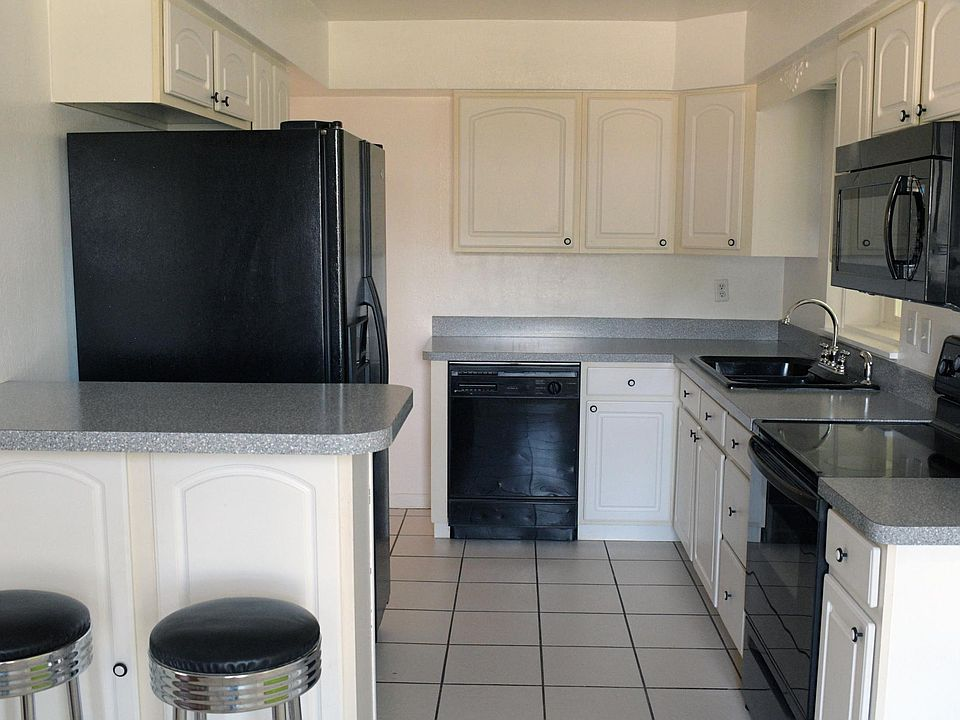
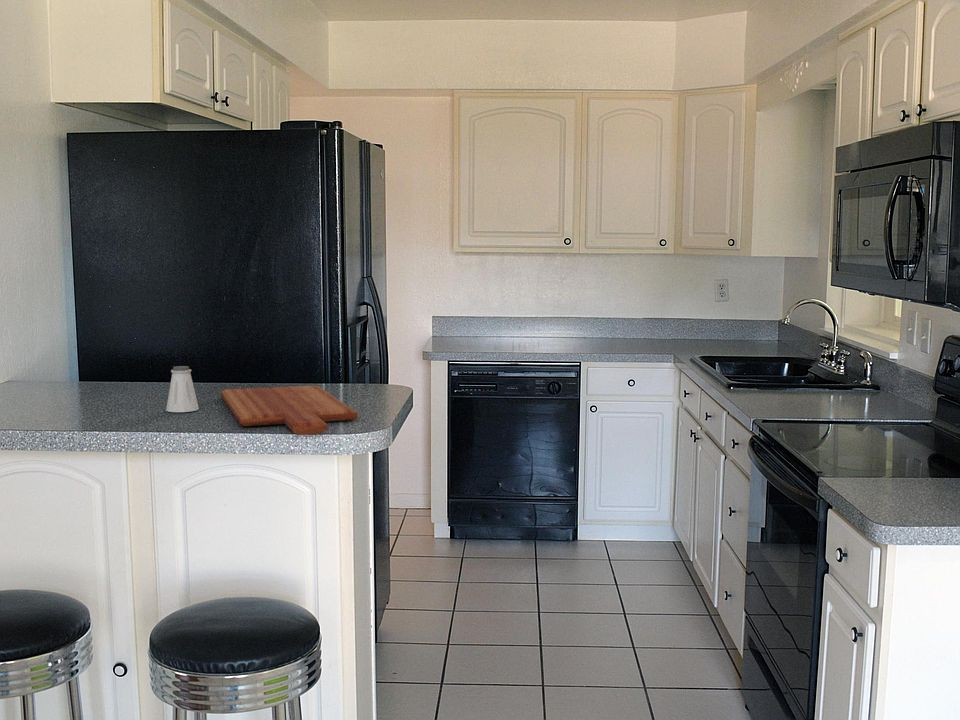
+ cutting board [220,384,358,436]
+ saltshaker [165,365,200,413]
